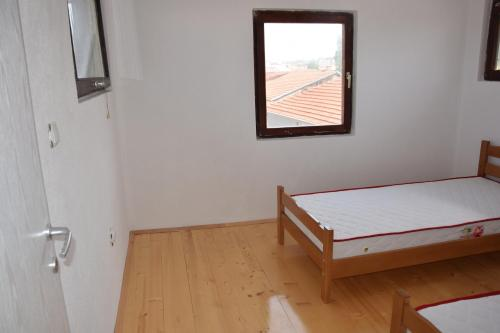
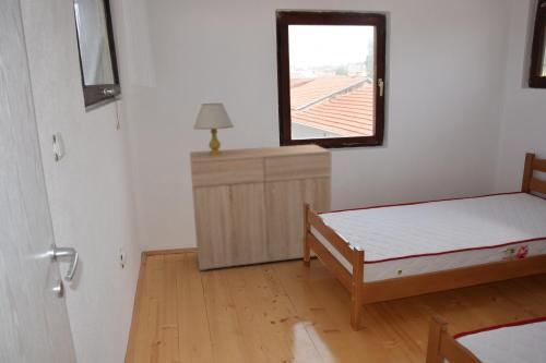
+ table lamp [192,102,235,156]
+ dresser [189,144,332,273]
